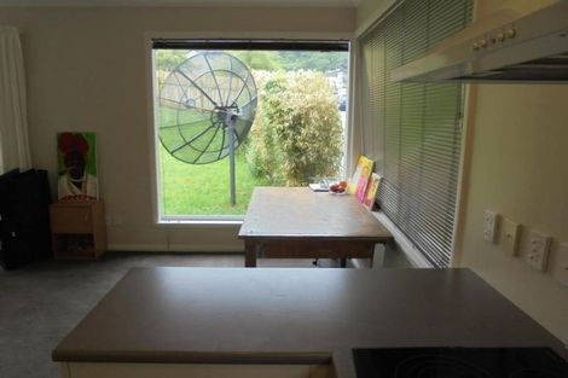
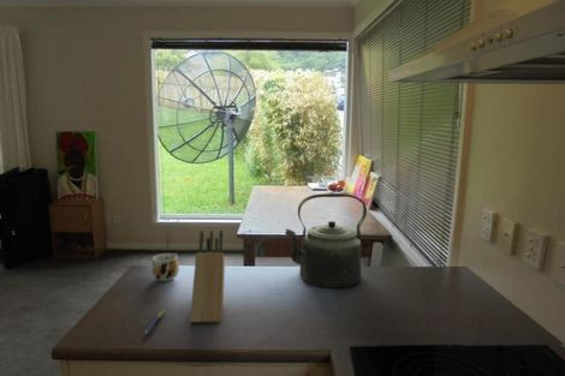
+ knife block [189,229,226,324]
+ mug [150,250,180,282]
+ kettle [284,192,368,290]
+ pen [143,309,166,335]
